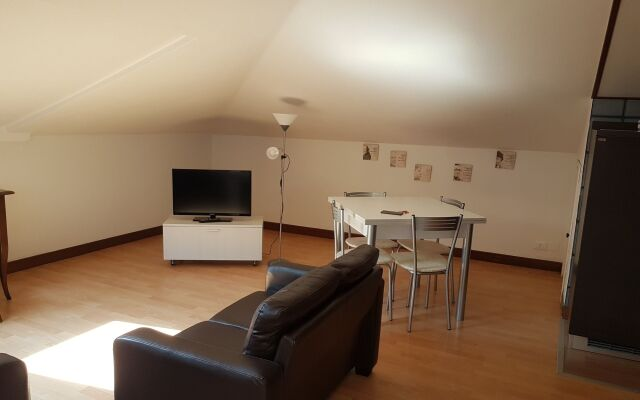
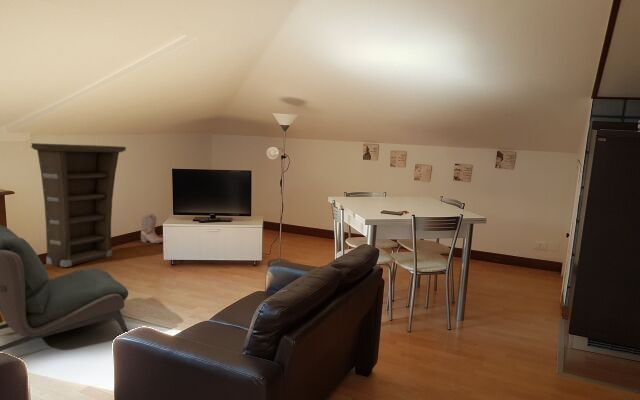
+ armless chair [0,224,129,352]
+ cabinet [30,142,127,268]
+ boots [140,212,164,244]
